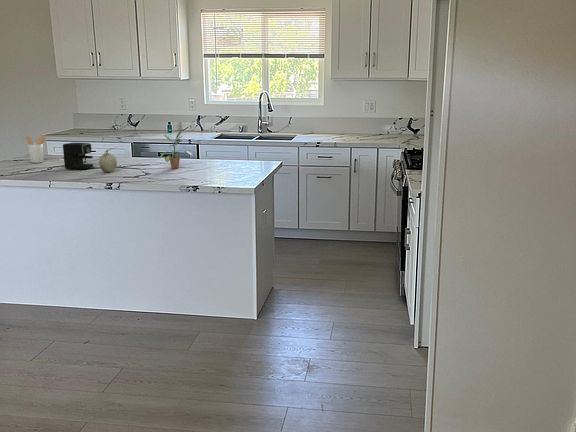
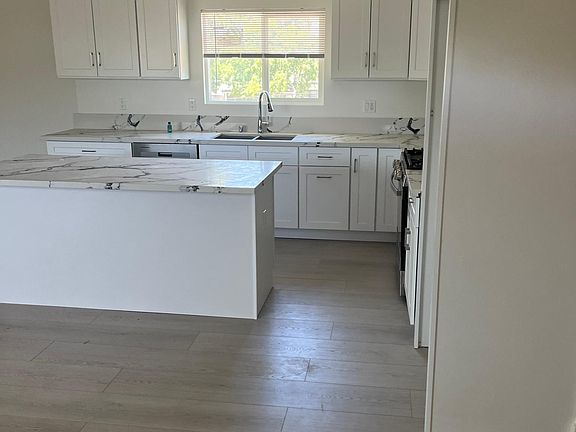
- coffee maker [62,142,94,170]
- utensil holder [25,134,47,164]
- potted plant [159,129,194,170]
- fruit [98,146,118,173]
